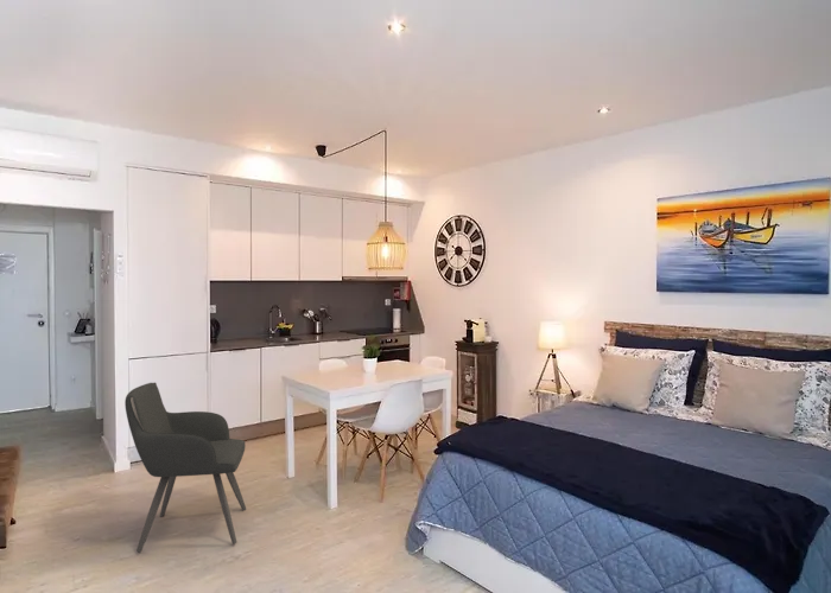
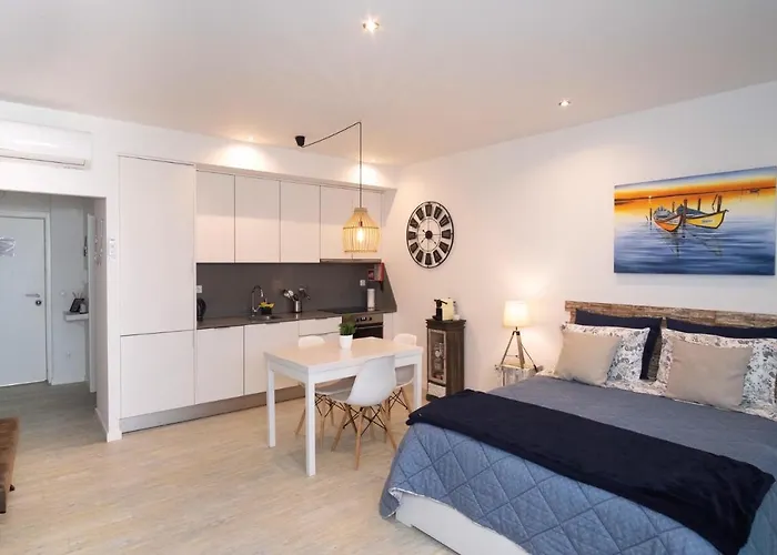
- armchair [123,382,247,554]
